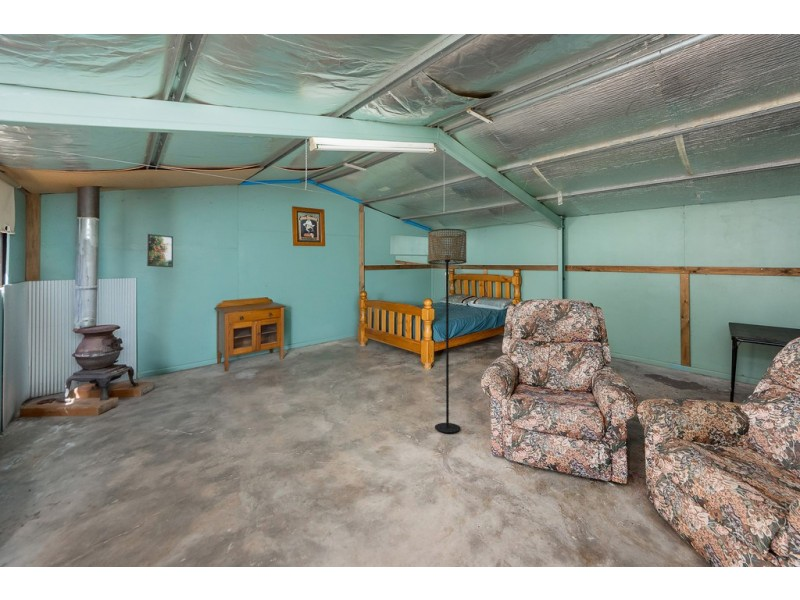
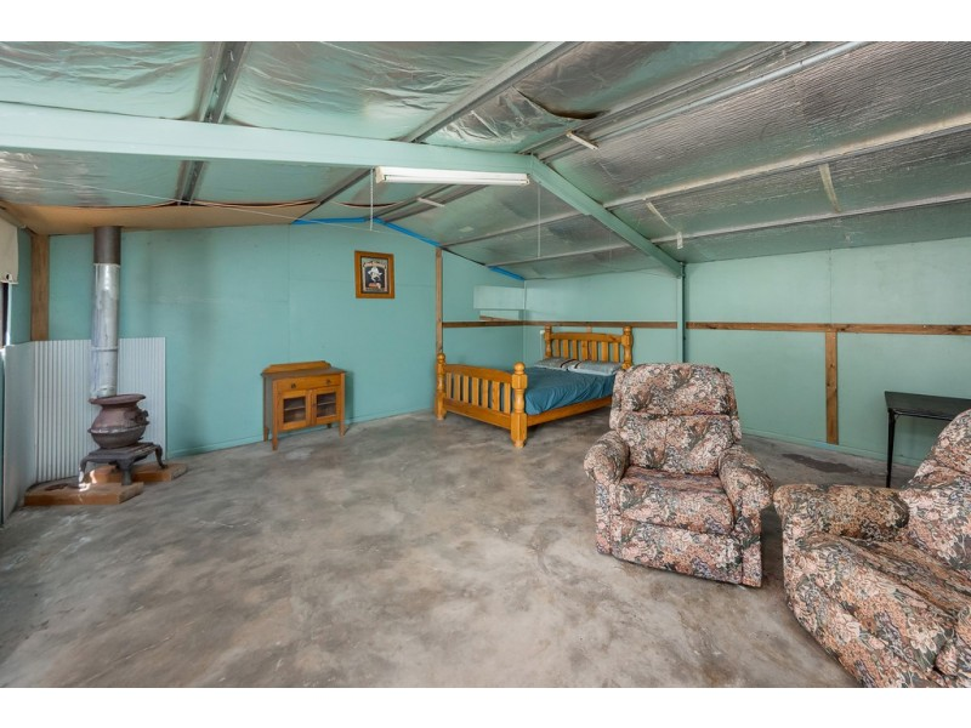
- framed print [146,233,174,268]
- floor lamp [427,228,467,434]
